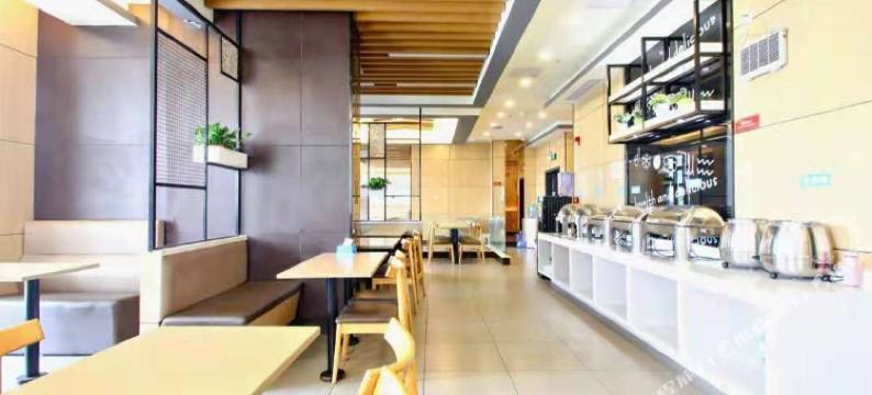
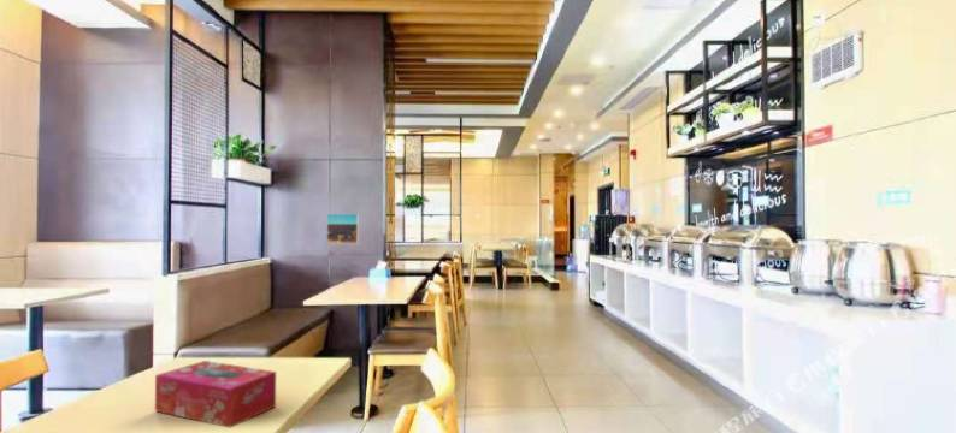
+ tissue box [154,360,277,428]
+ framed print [325,213,360,245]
